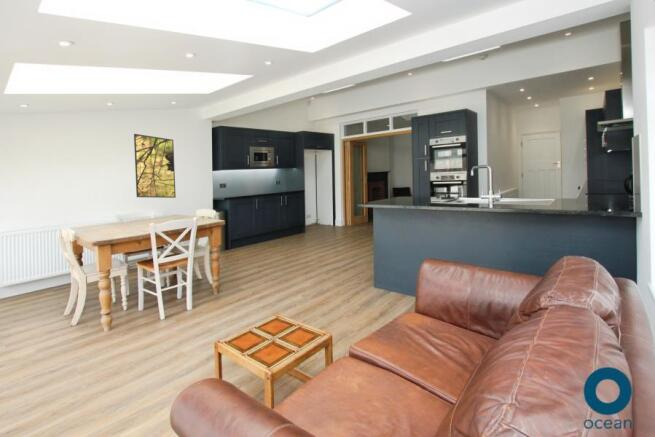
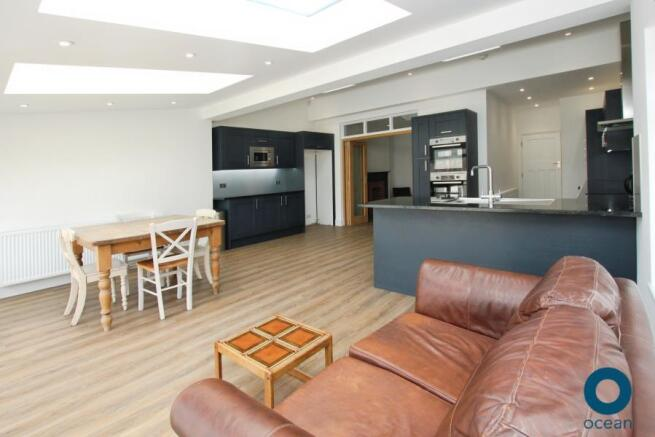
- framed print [133,133,177,199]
